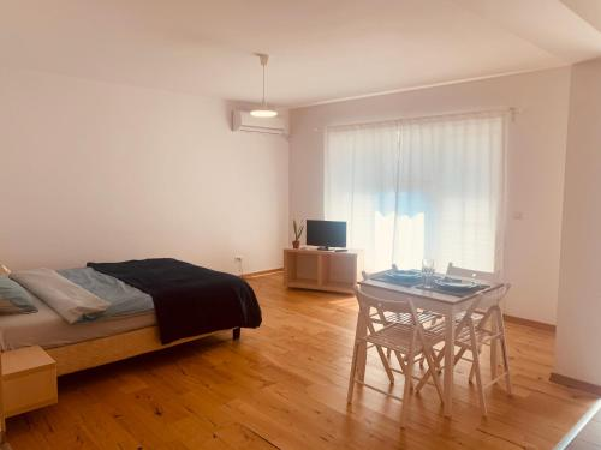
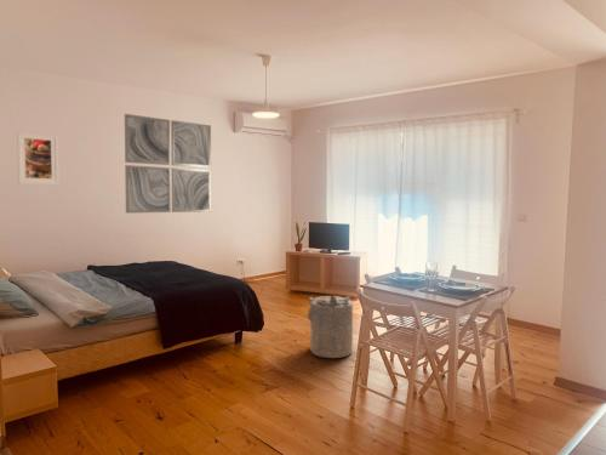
+ laundry hamper [305,295,354,359]
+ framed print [16,130,59,186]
+ wall art [124,113,212,214]
